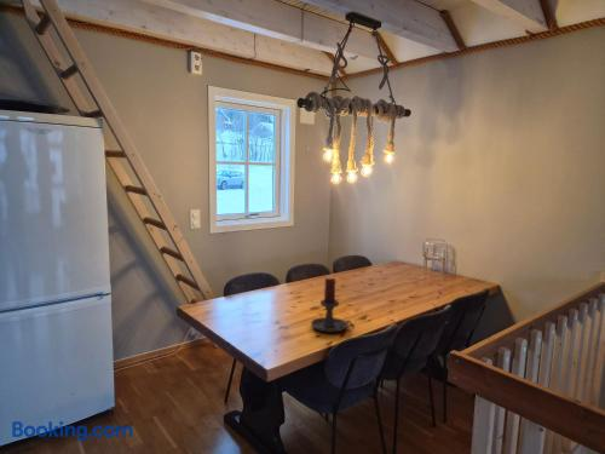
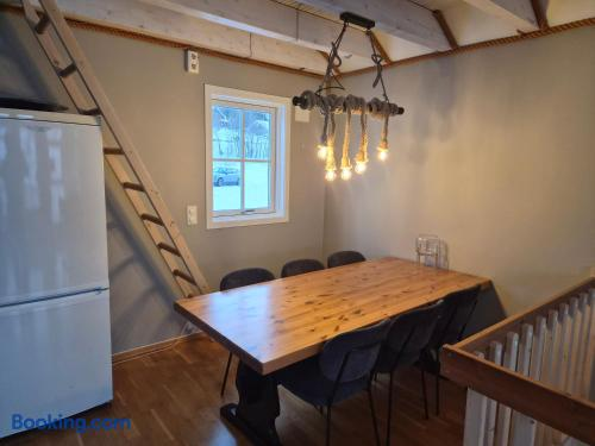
- candle holder [310,276,355,334]
